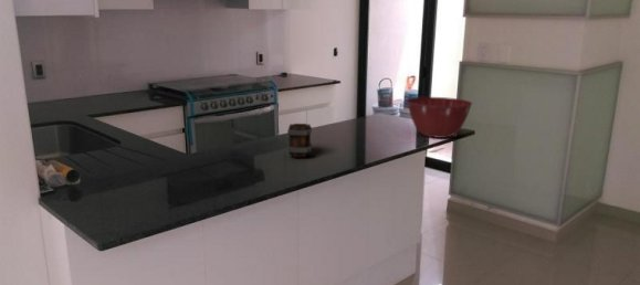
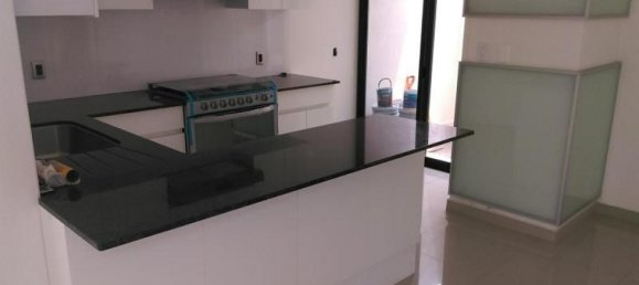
- mixing bowl [406,96,473,139]
- mug [286,123,313,159]
